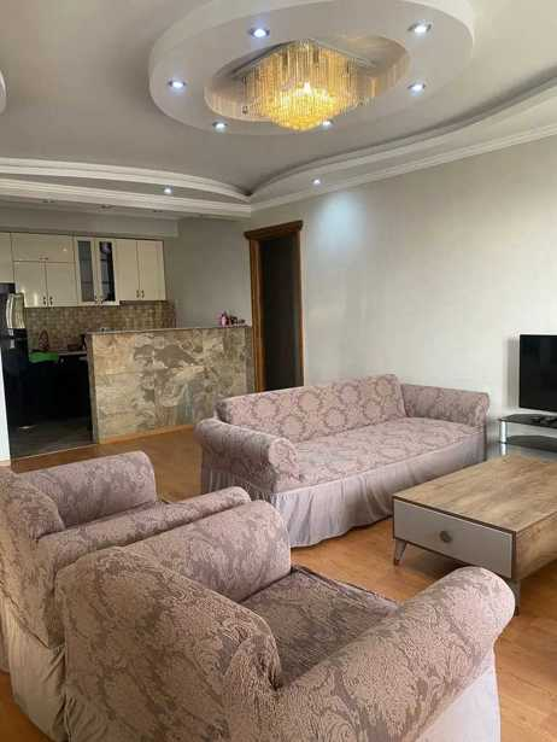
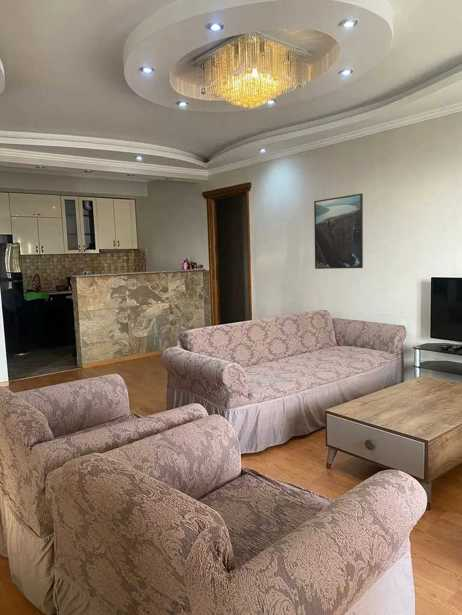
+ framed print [313,193,364,270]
